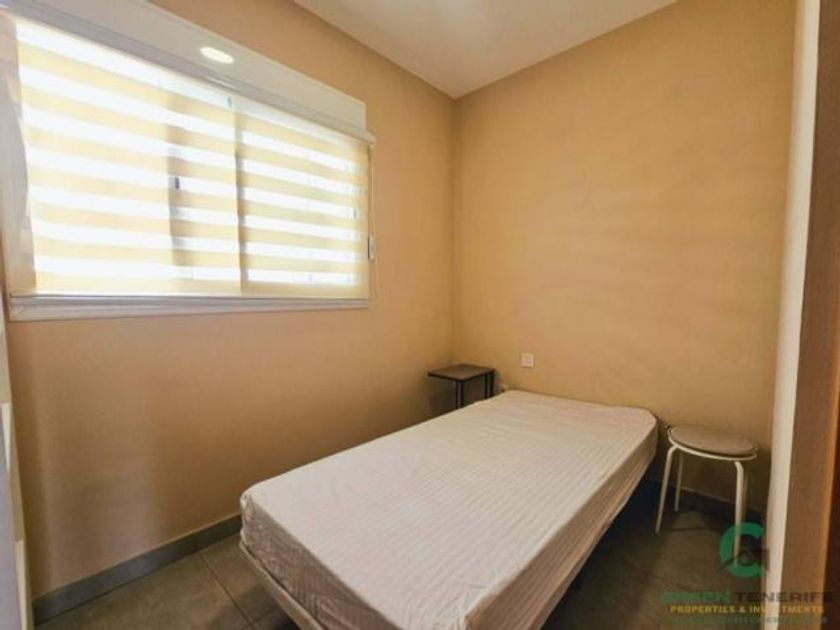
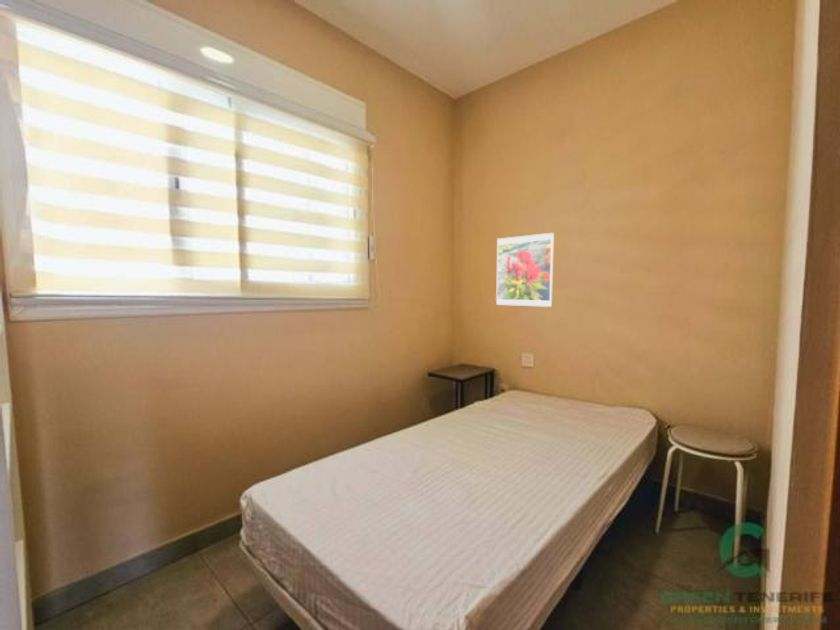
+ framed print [495,232,555,308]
